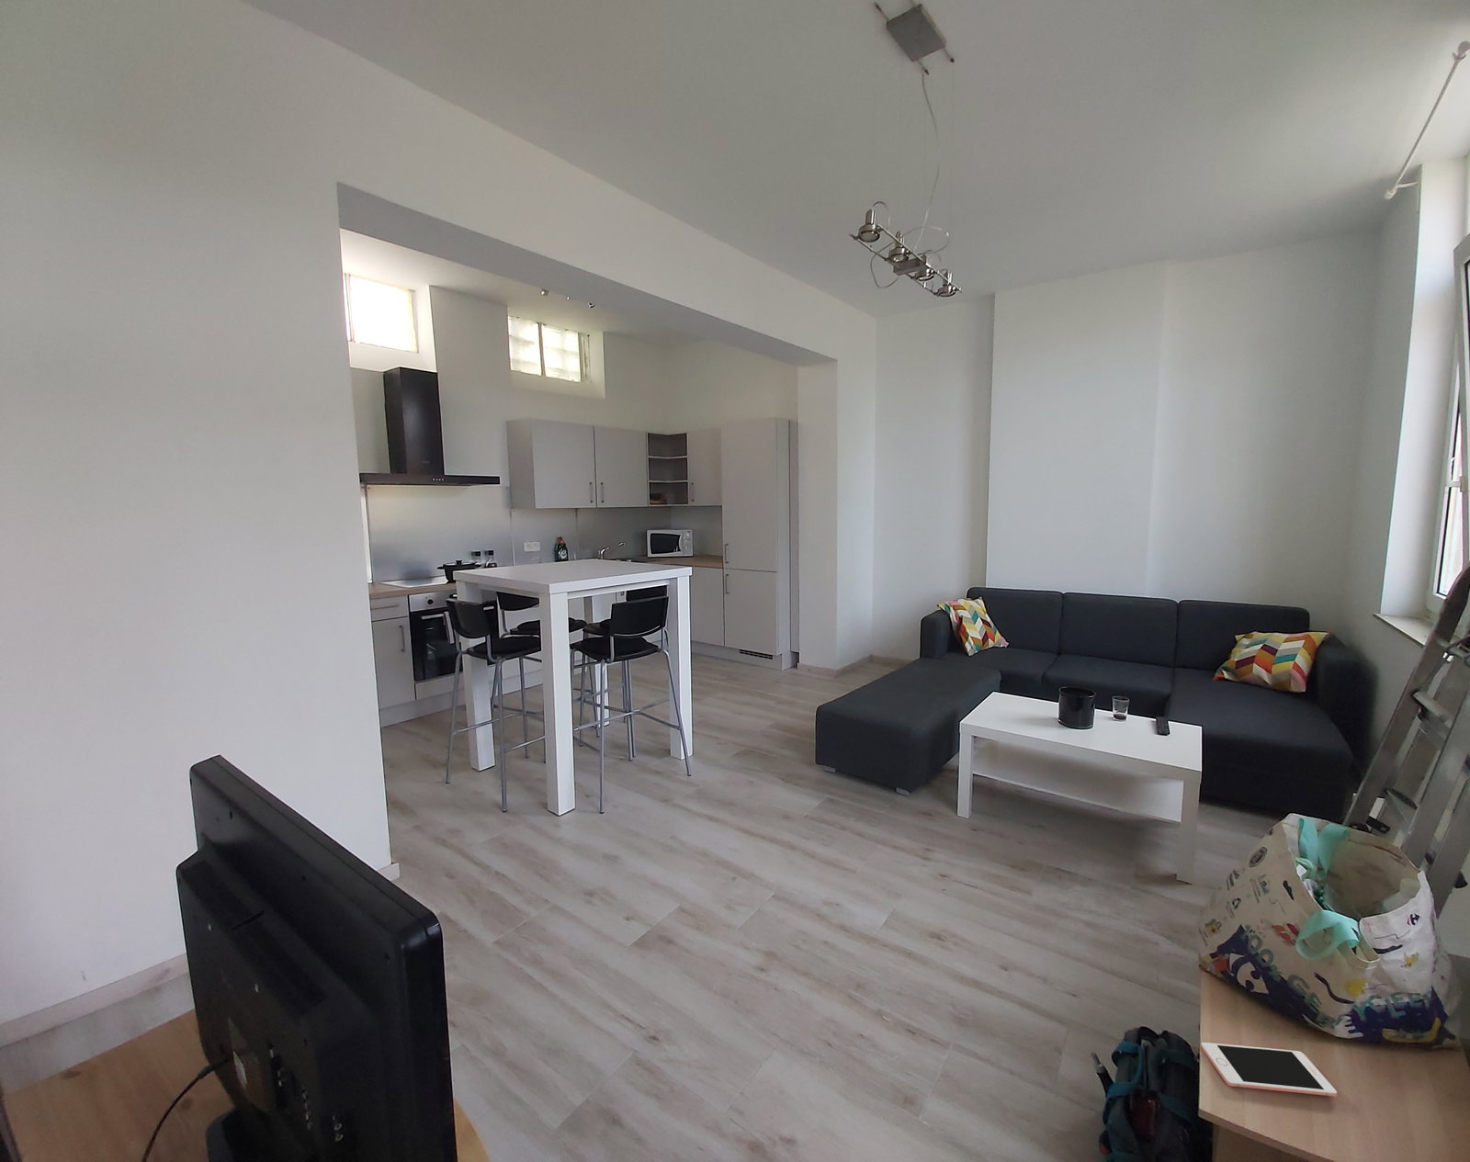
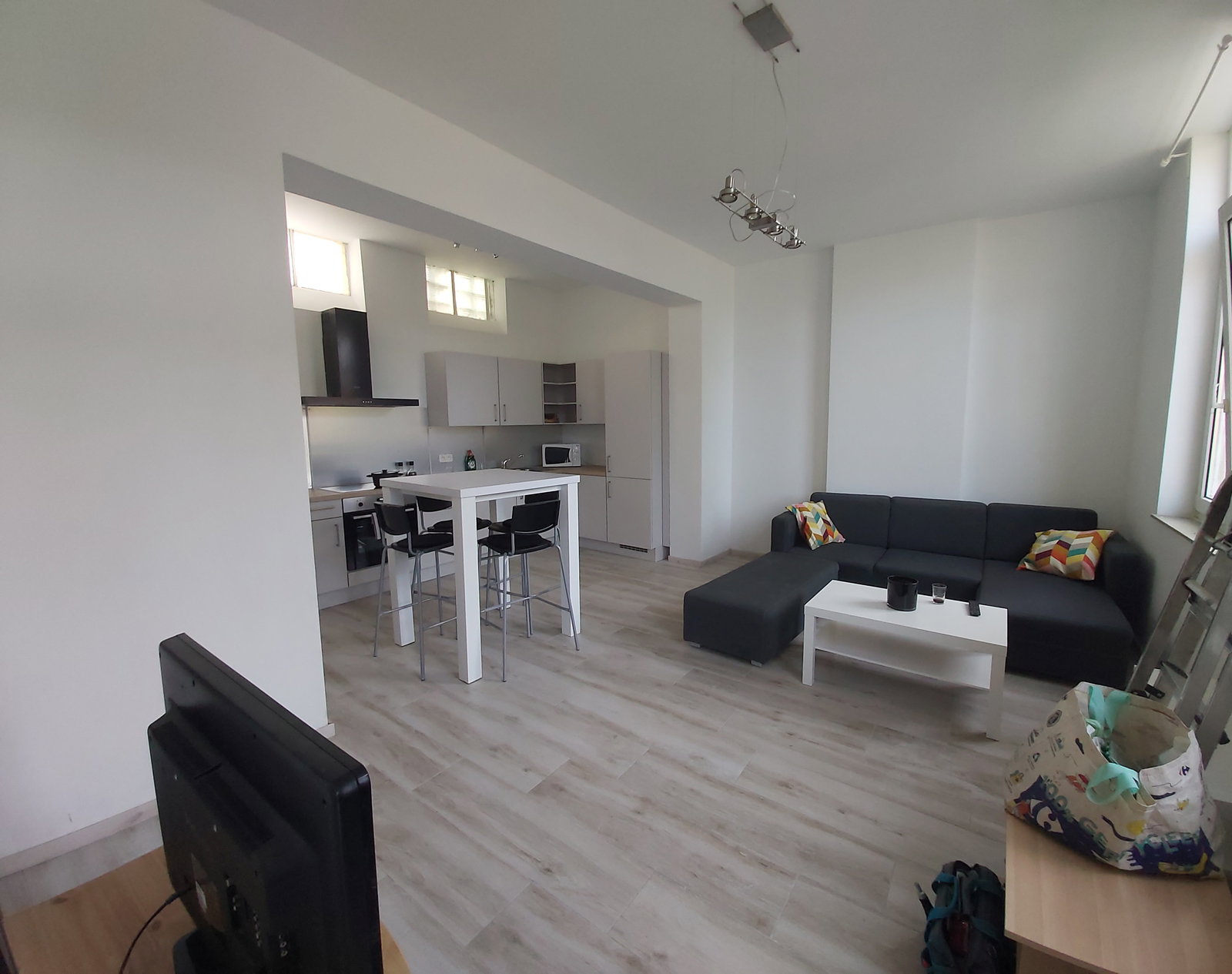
- cell phone [1200,1042,1338,1098]
